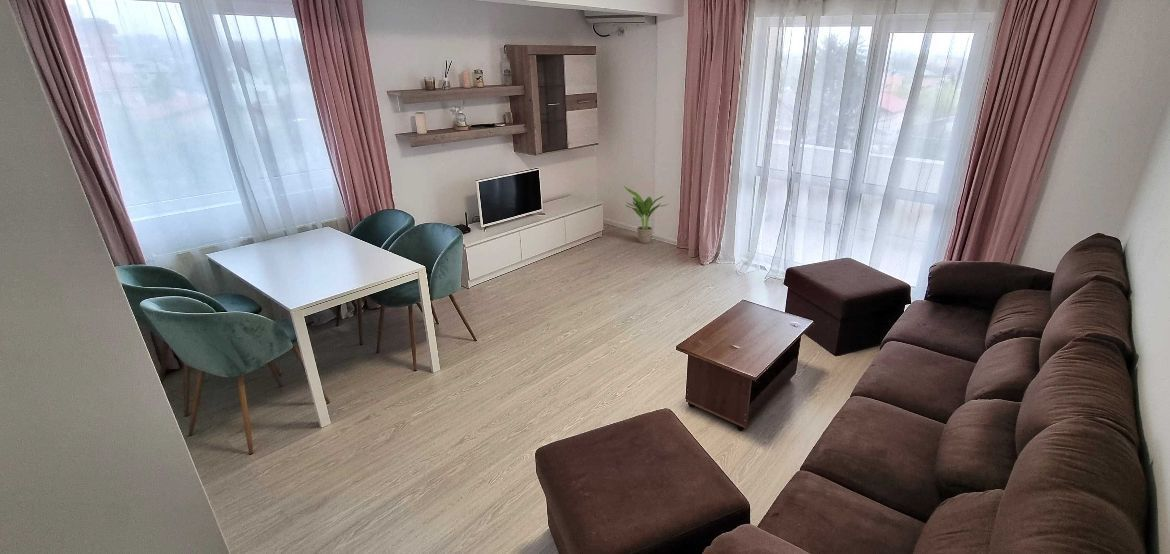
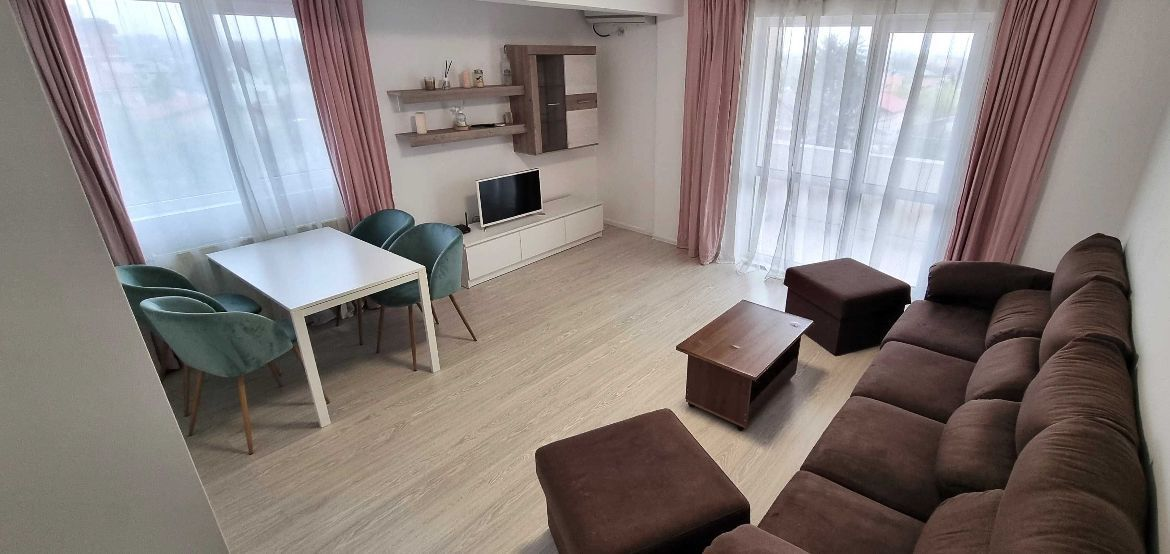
- potted plant [623,185,669,244]
